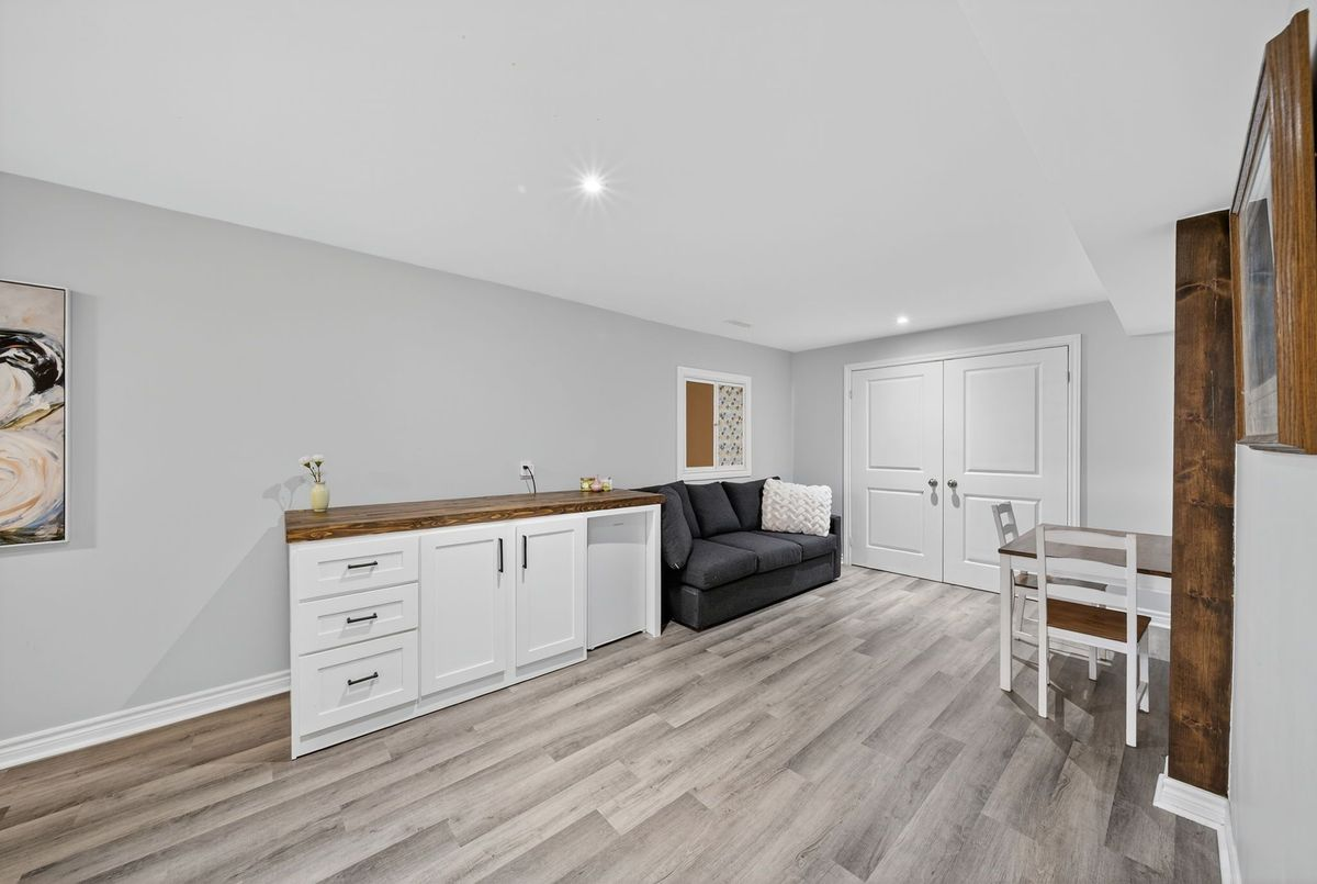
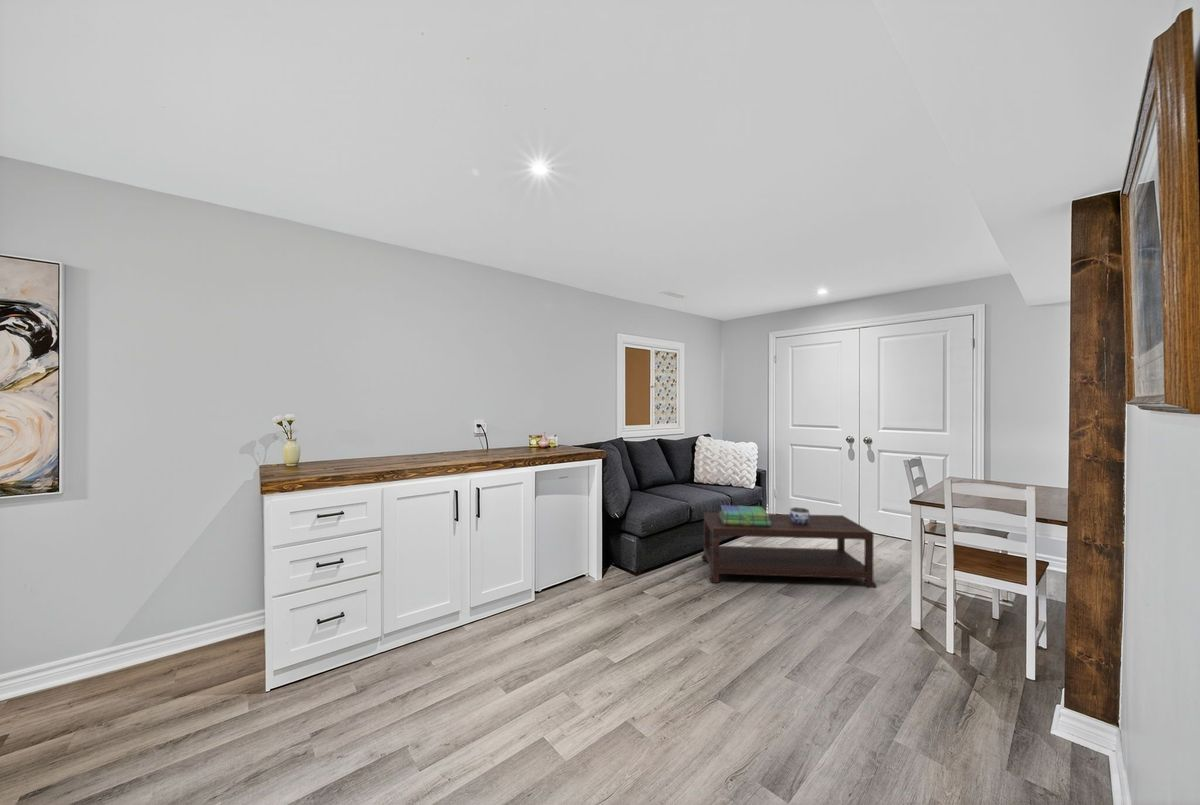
+ coffee table [700,511,878,589]
+ stack of books [718,504,771,526]
+ jar [788,506,811,525]
